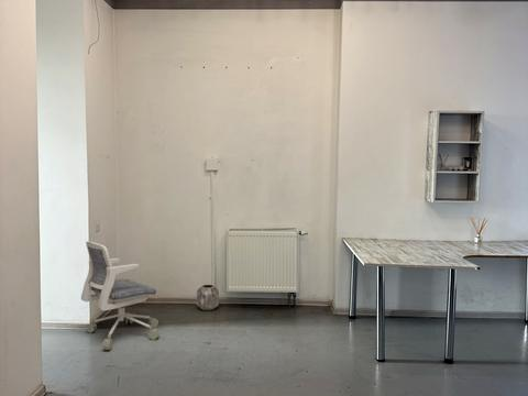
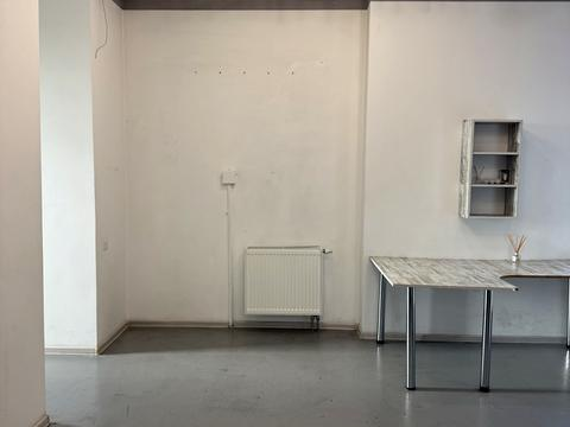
- office chair [80,240,161,351]
- planter [196,284,220,311]
